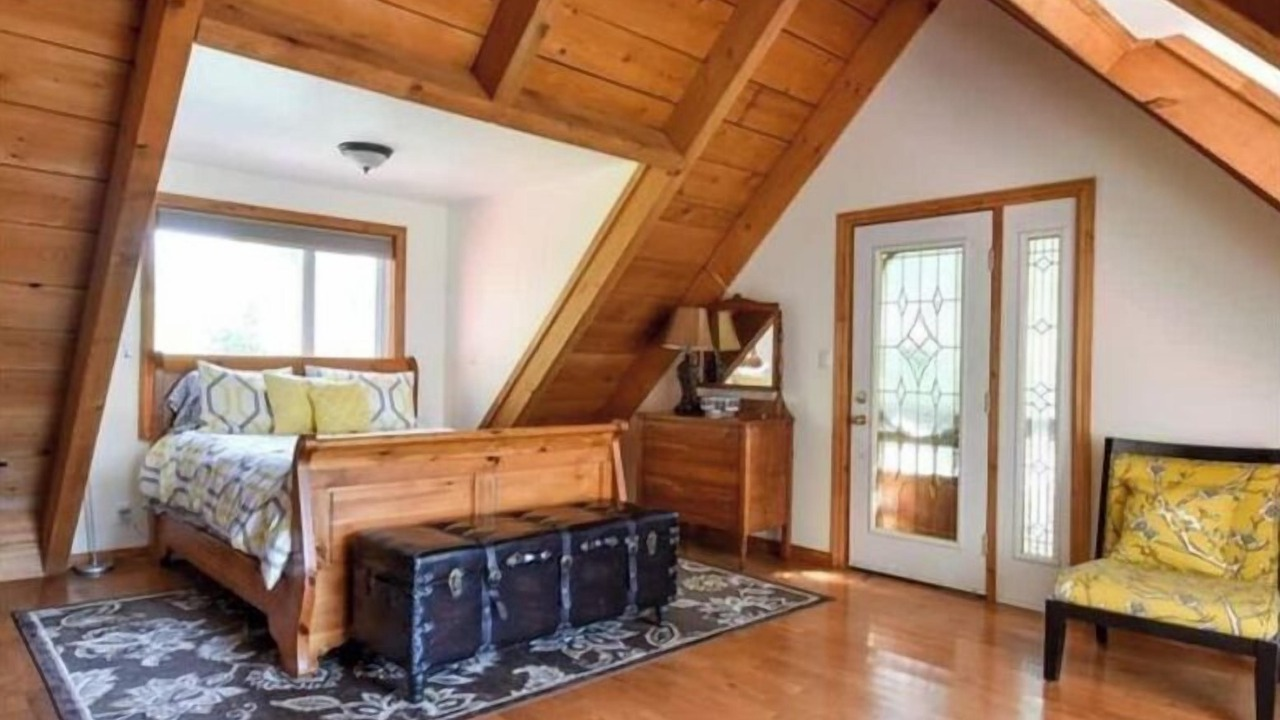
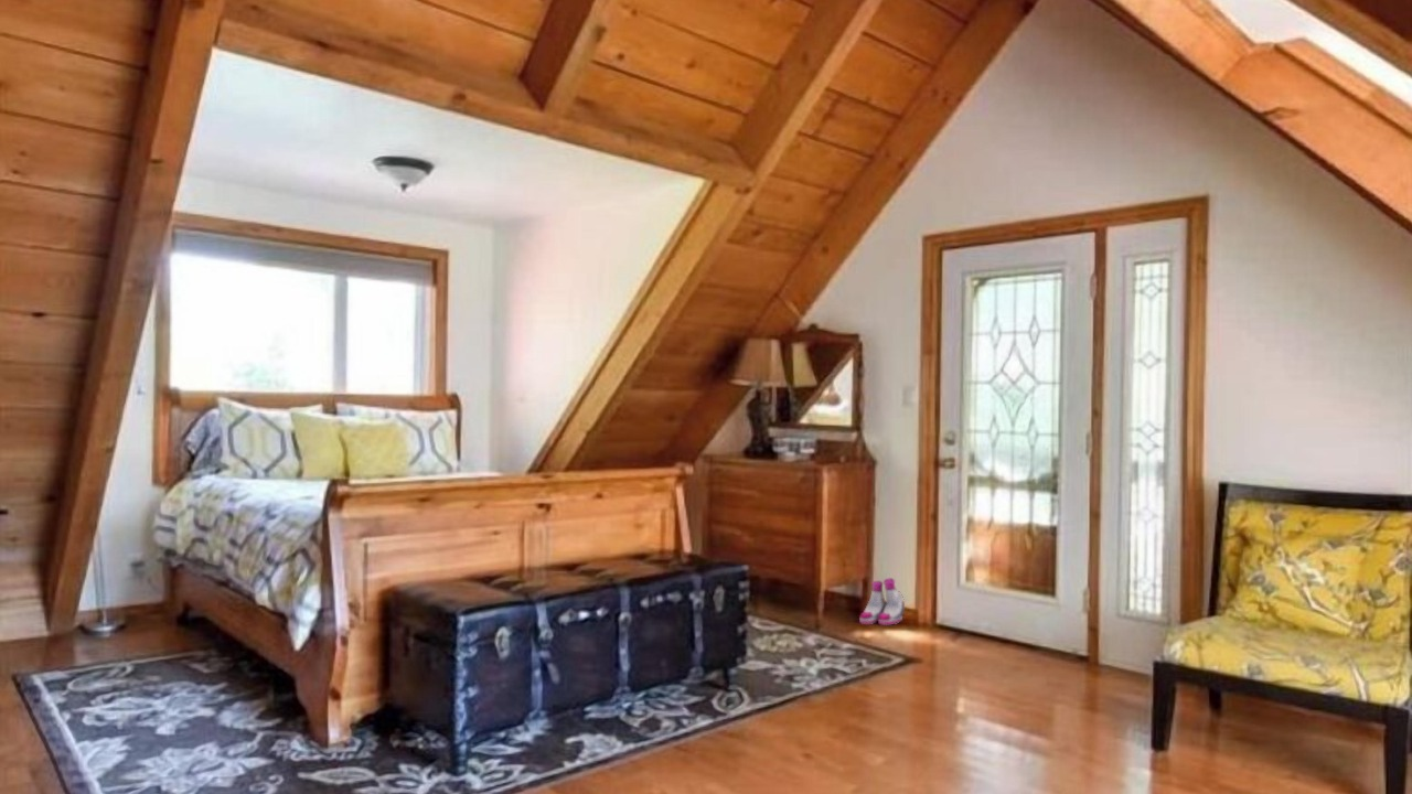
+ boots [858,577,906,626]
